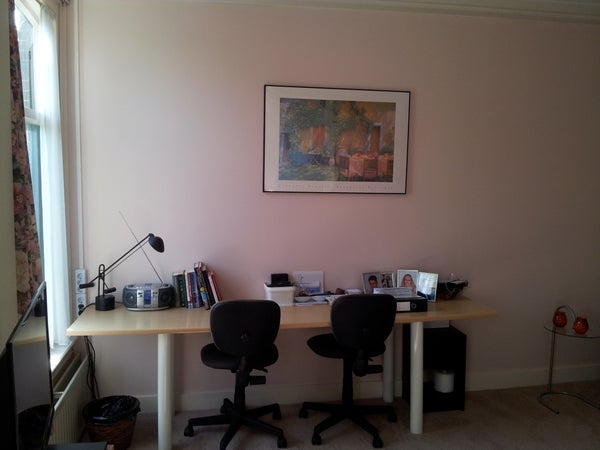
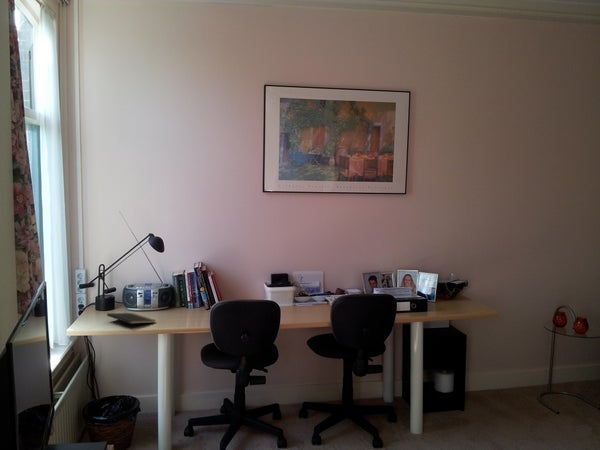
+ notepad [106,312,157,331]
